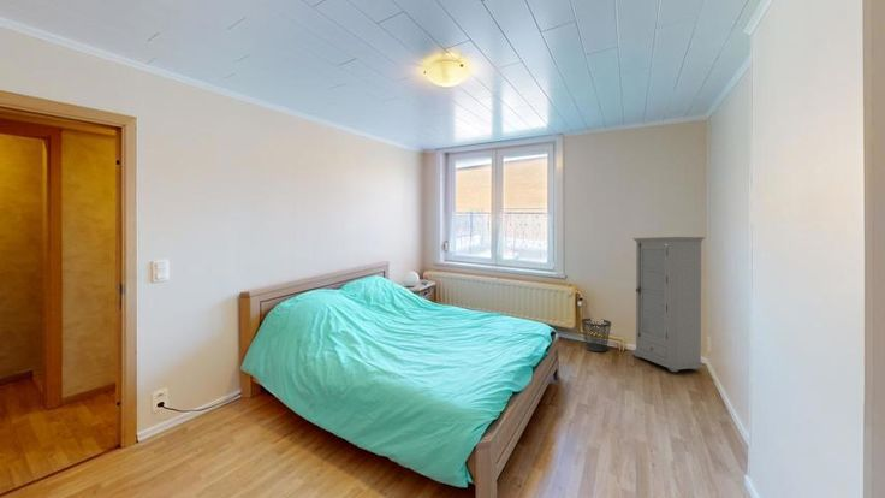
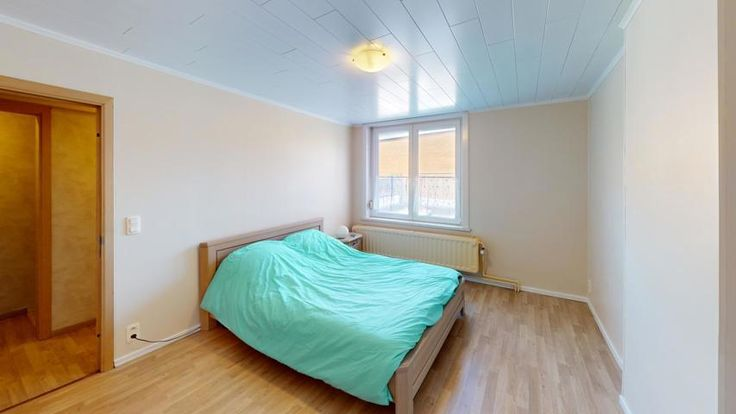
- wastebasket [581,318,612,354]
- cabinet [631,236,706,373]
